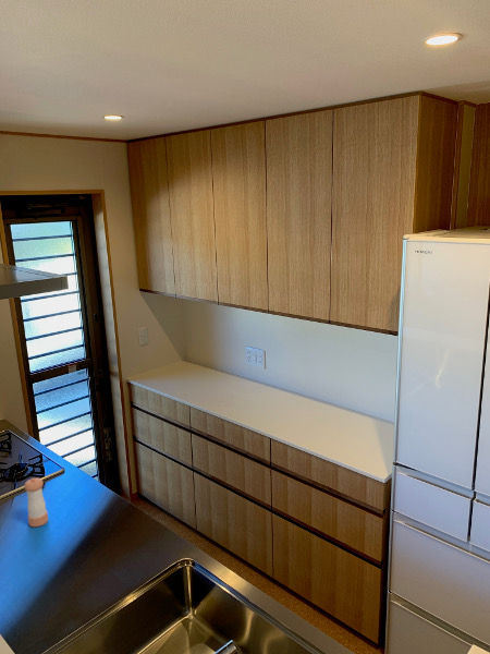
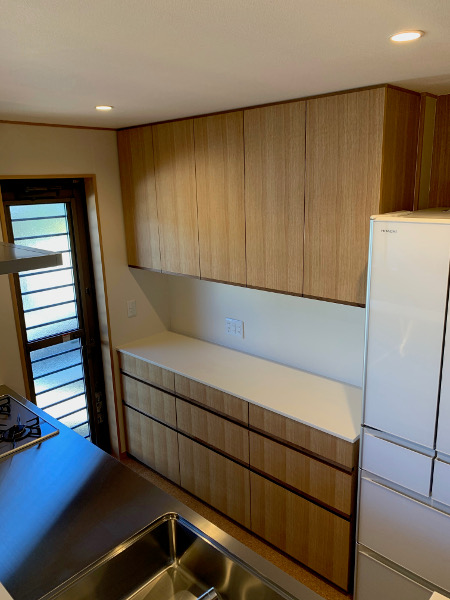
- pepper shaker [23,477,49,528]
